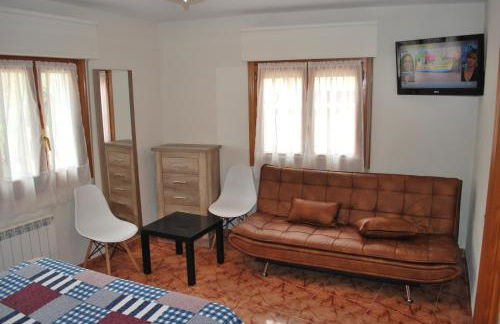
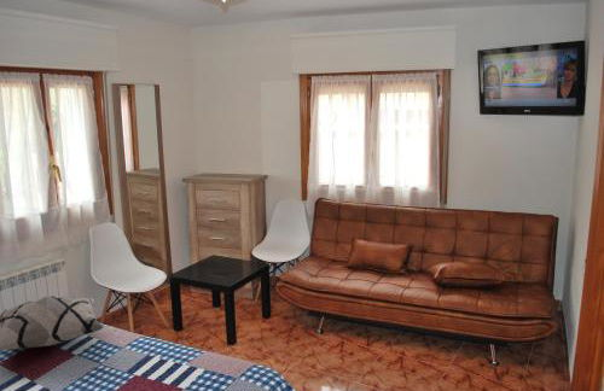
+ decorative pillow [0,294,105,351]
